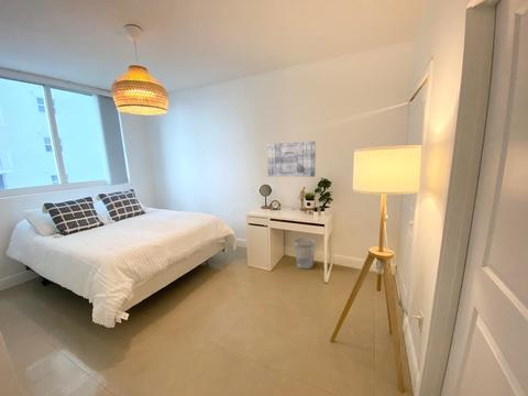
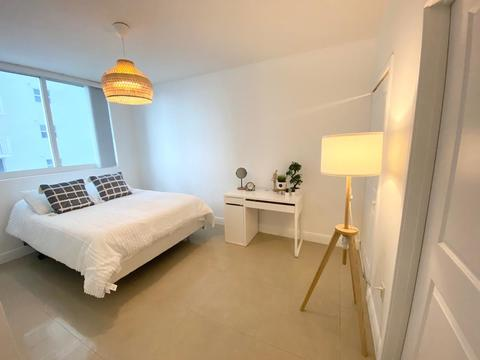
- wall art [266,140,317,178]
- wastebasket [294,238,316,270]
